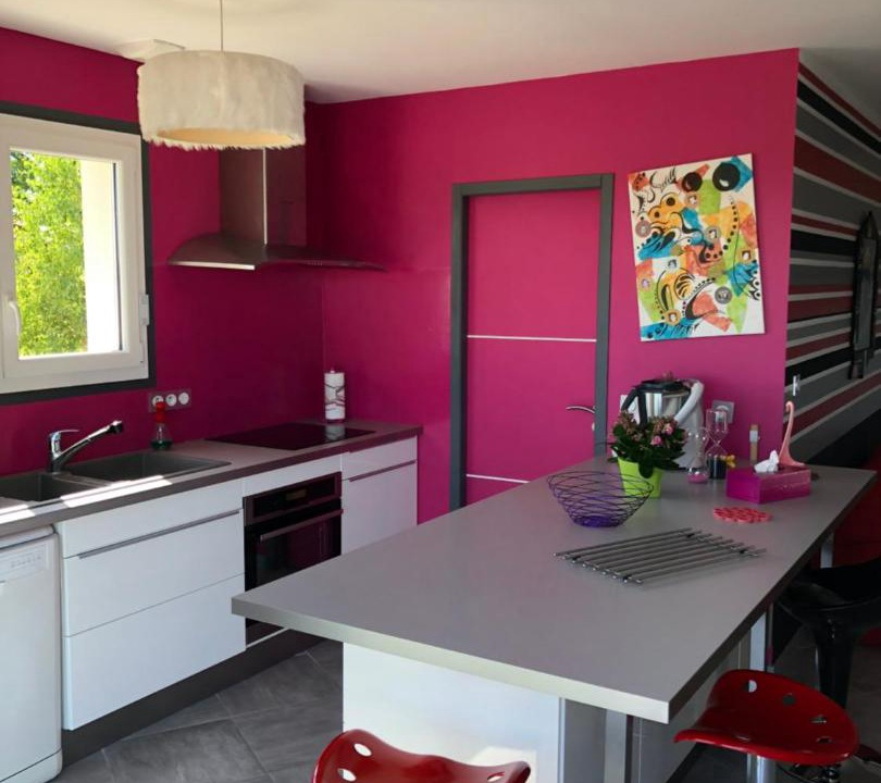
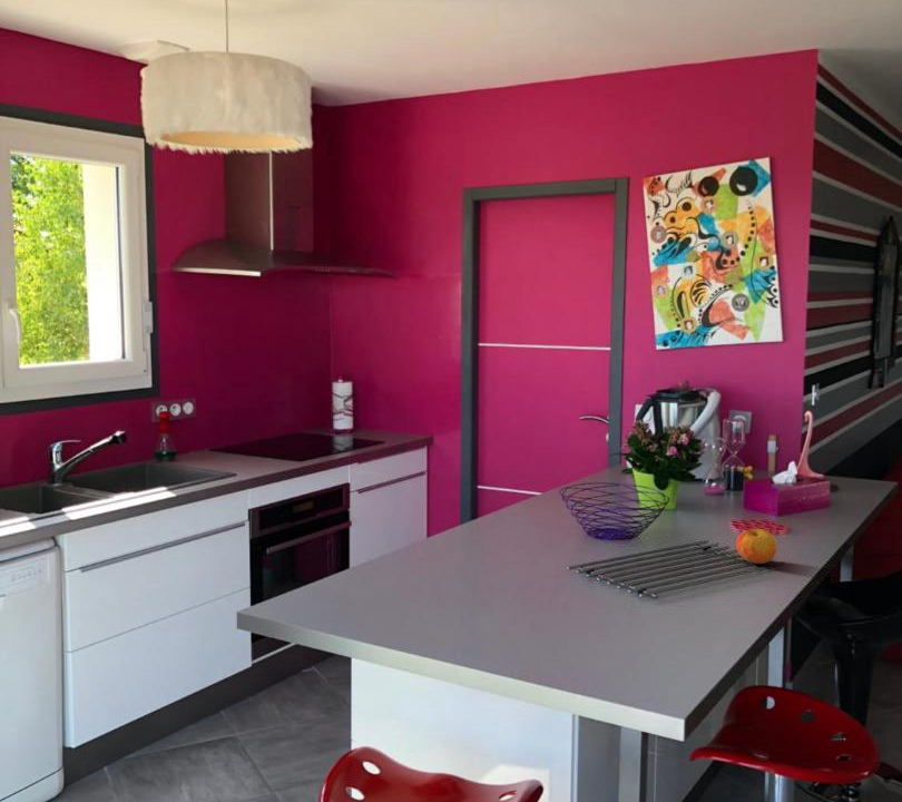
+ apple [735,528,778,565]
